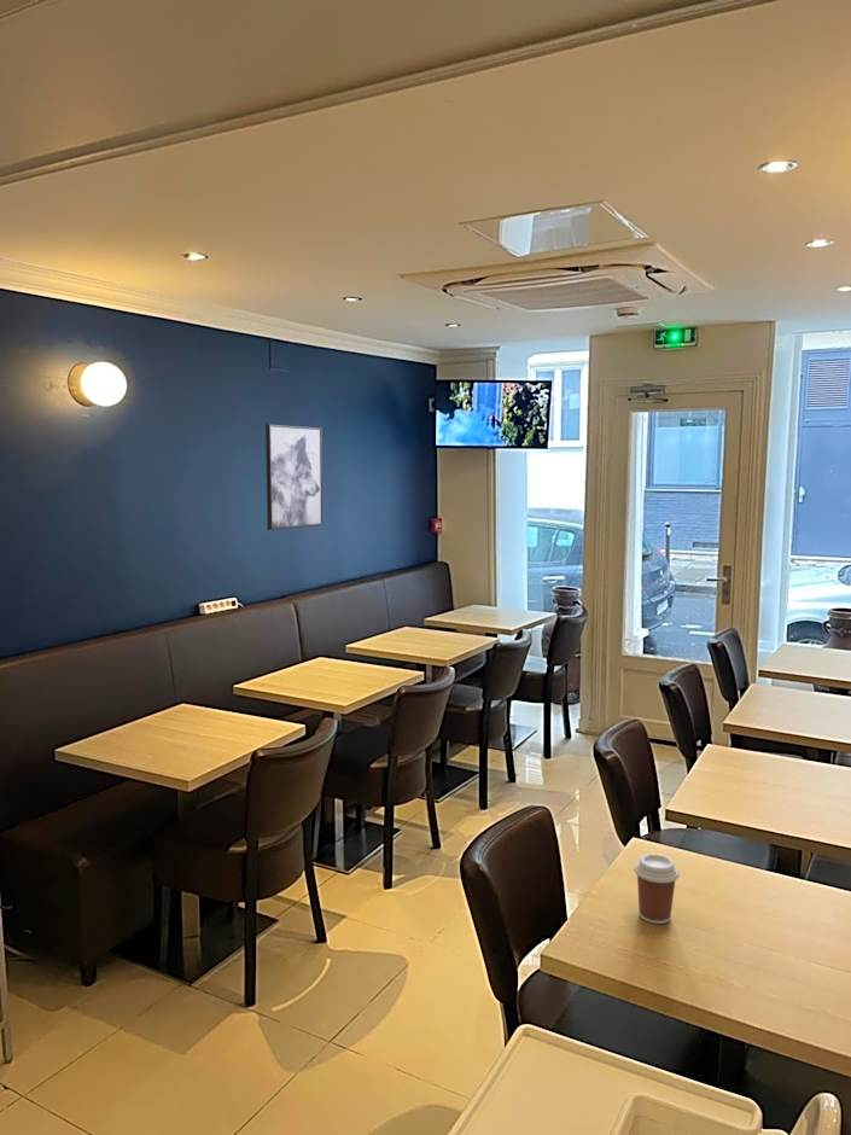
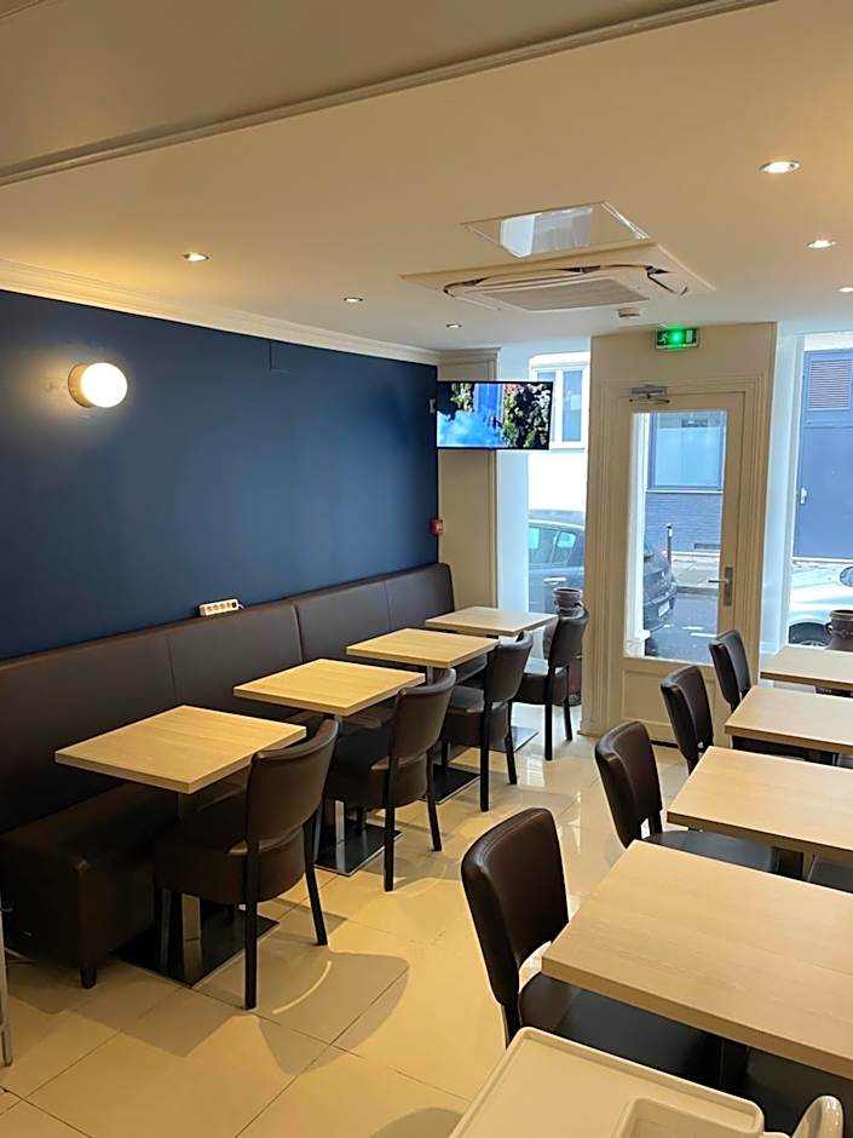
- wall art [264,423,324,531]
- coffee cup [633,852,681,925]
